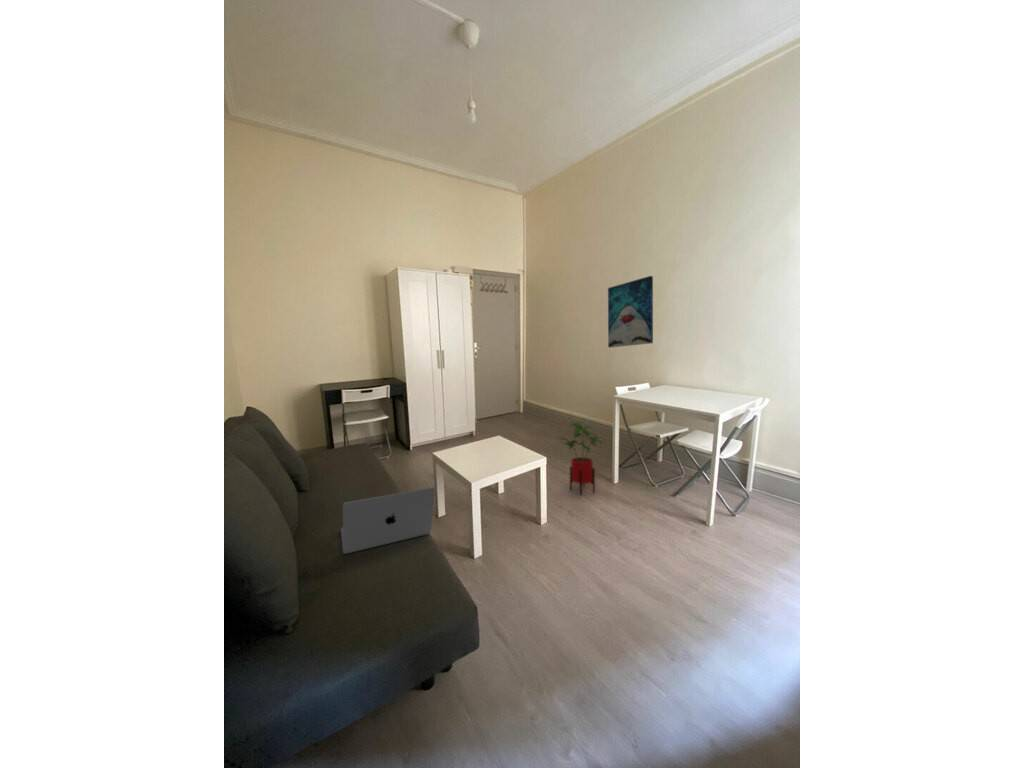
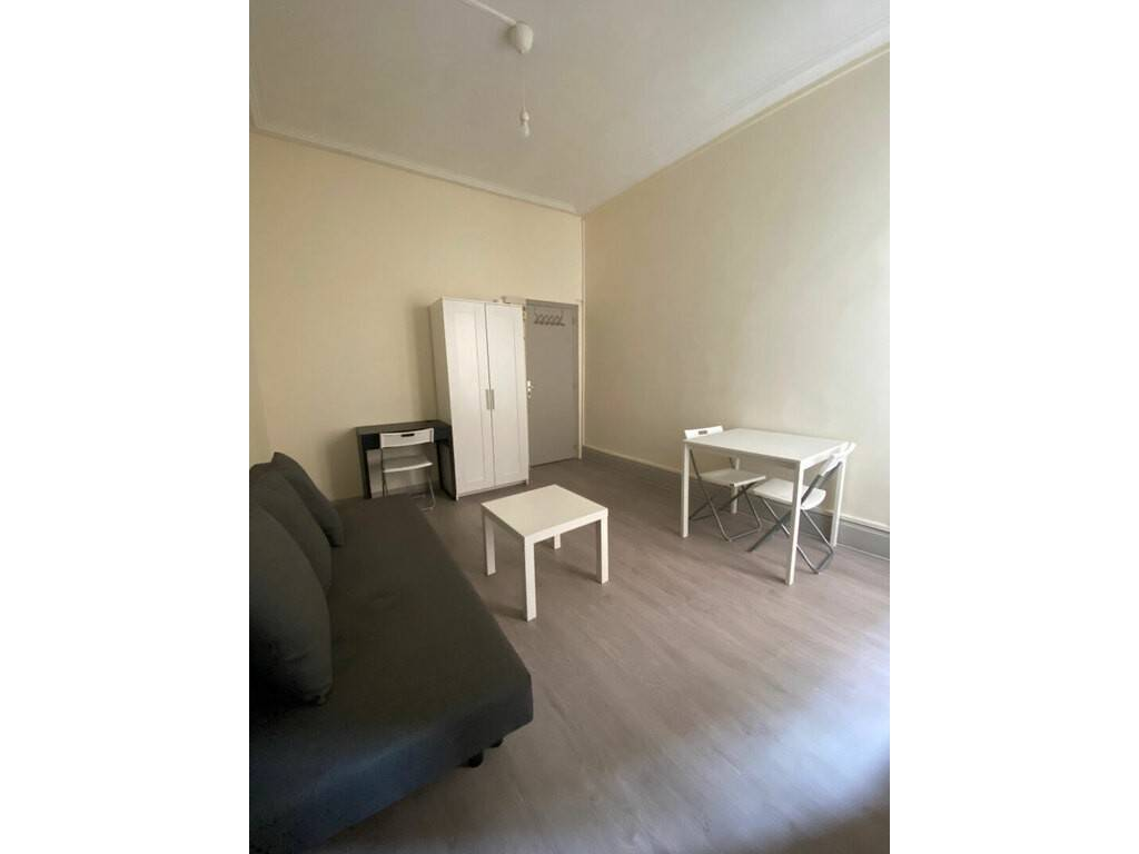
- laptop [340,486,436,555]
- wall art [607,275,654,348]
- house plant [558,421,607,496]
